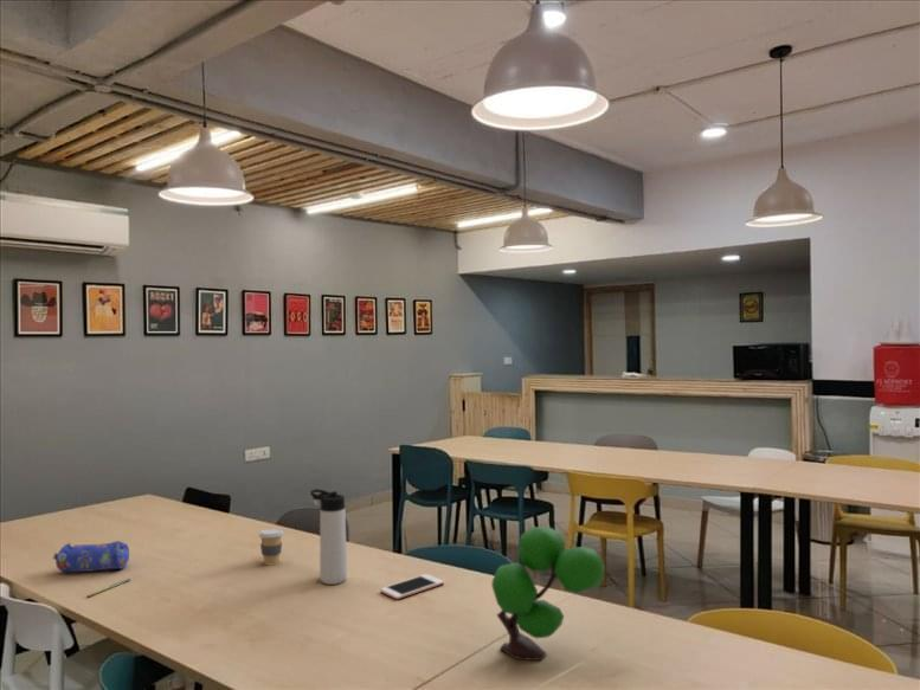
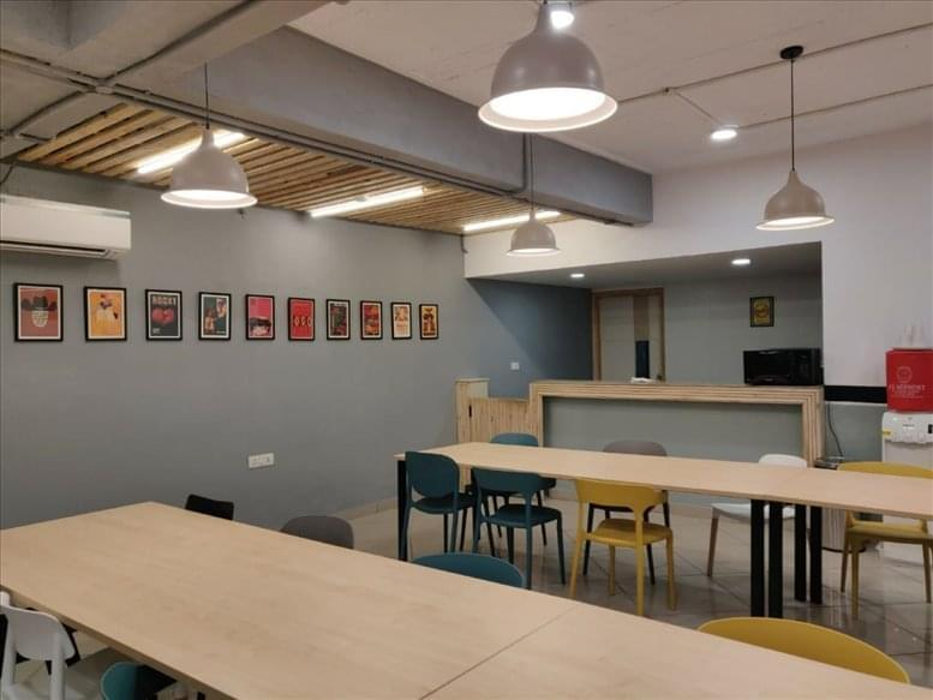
- pen [86,578,131,599]
- pencil case [52,540,130,573]
- plant [490,525,606,662]
- cell phone [379,573,445,600]
- coffee cup [258,527,285,566]
- thermos bottle [309,488,348,586]
